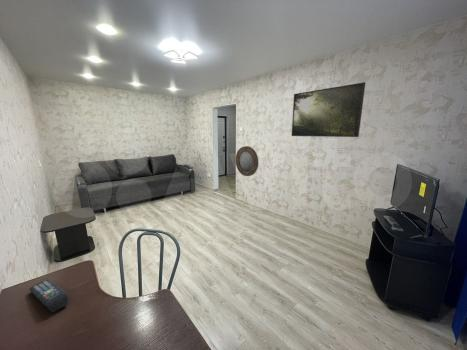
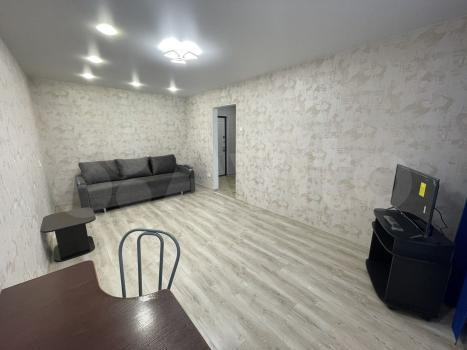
- home mirror [235,145,259,177]
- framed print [291,81,366,138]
- remote control [28,278,69,314]
